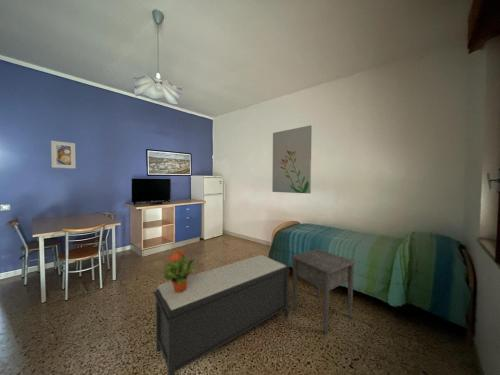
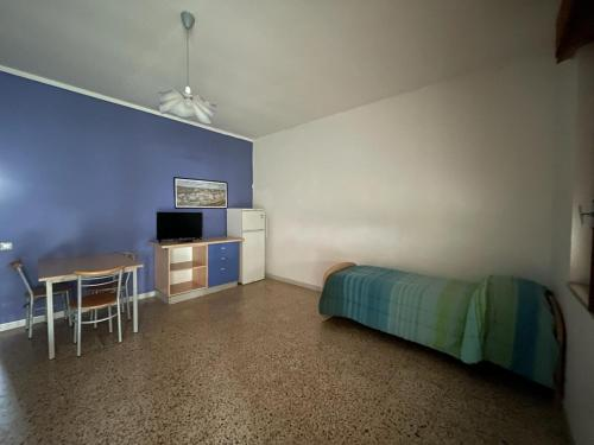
- potted plant [159,248,197,293]
- nightstand [290,248,357,334]
- wall art [271,124,313,194]
- bench [153,254,291,375]
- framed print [50,140,77,170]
